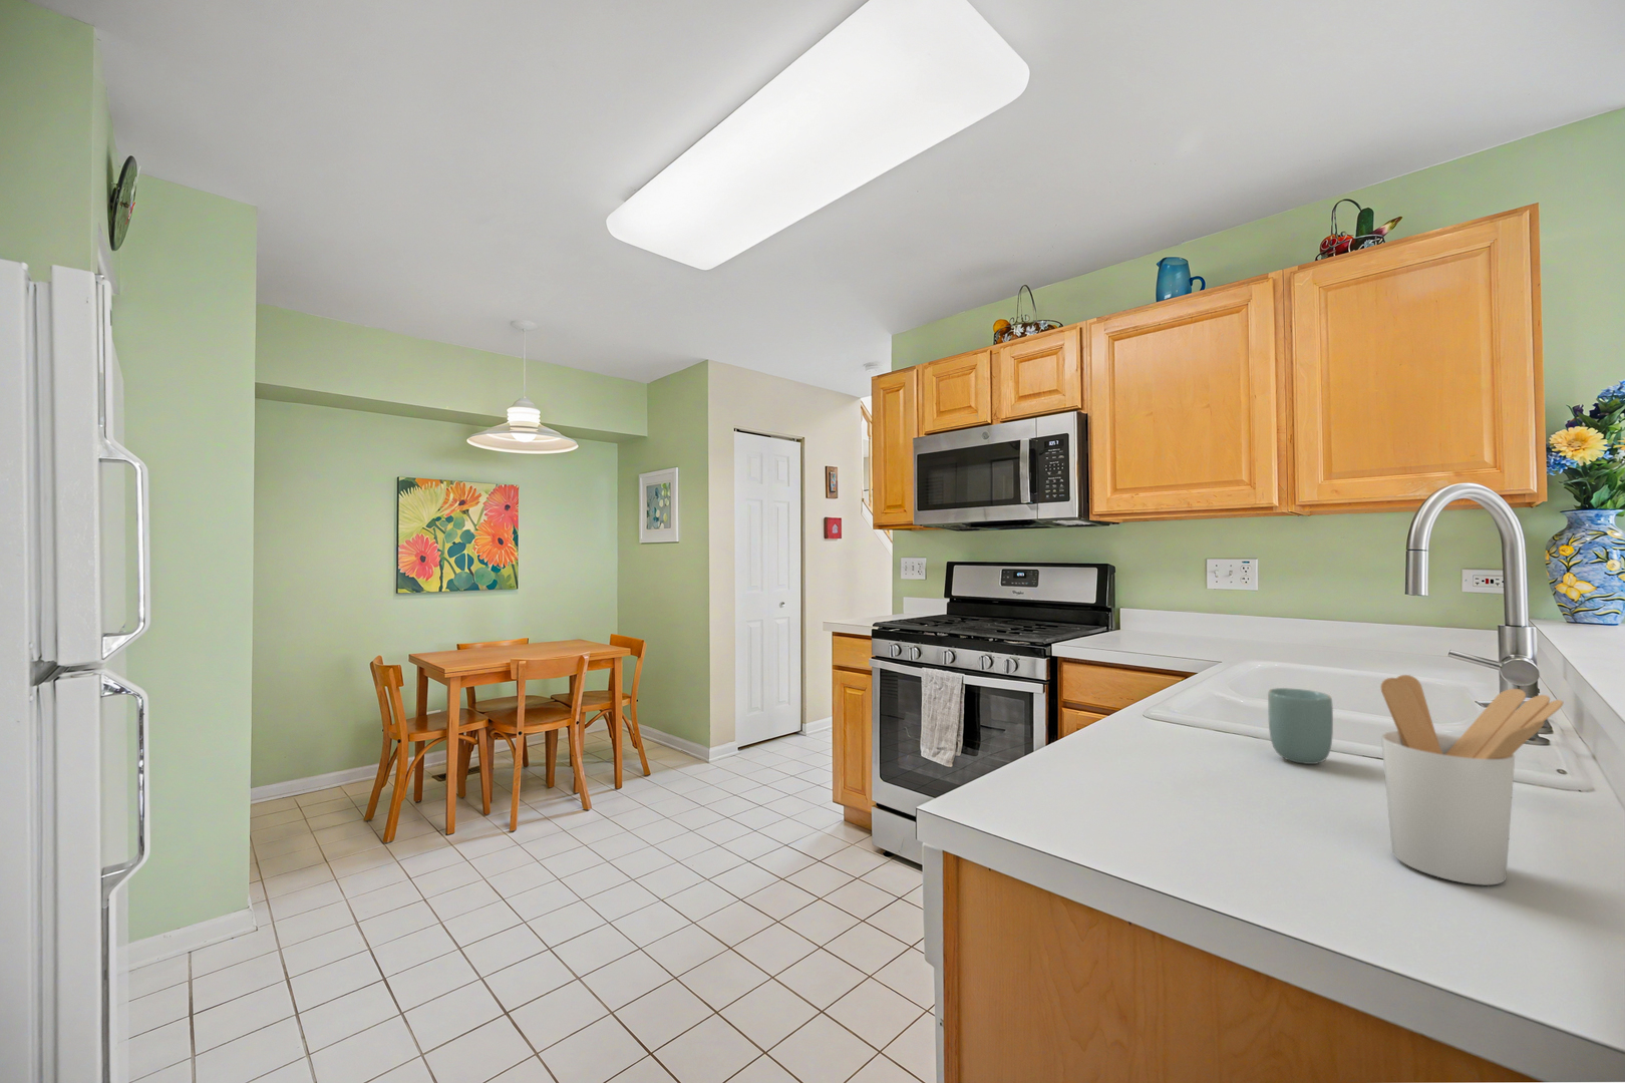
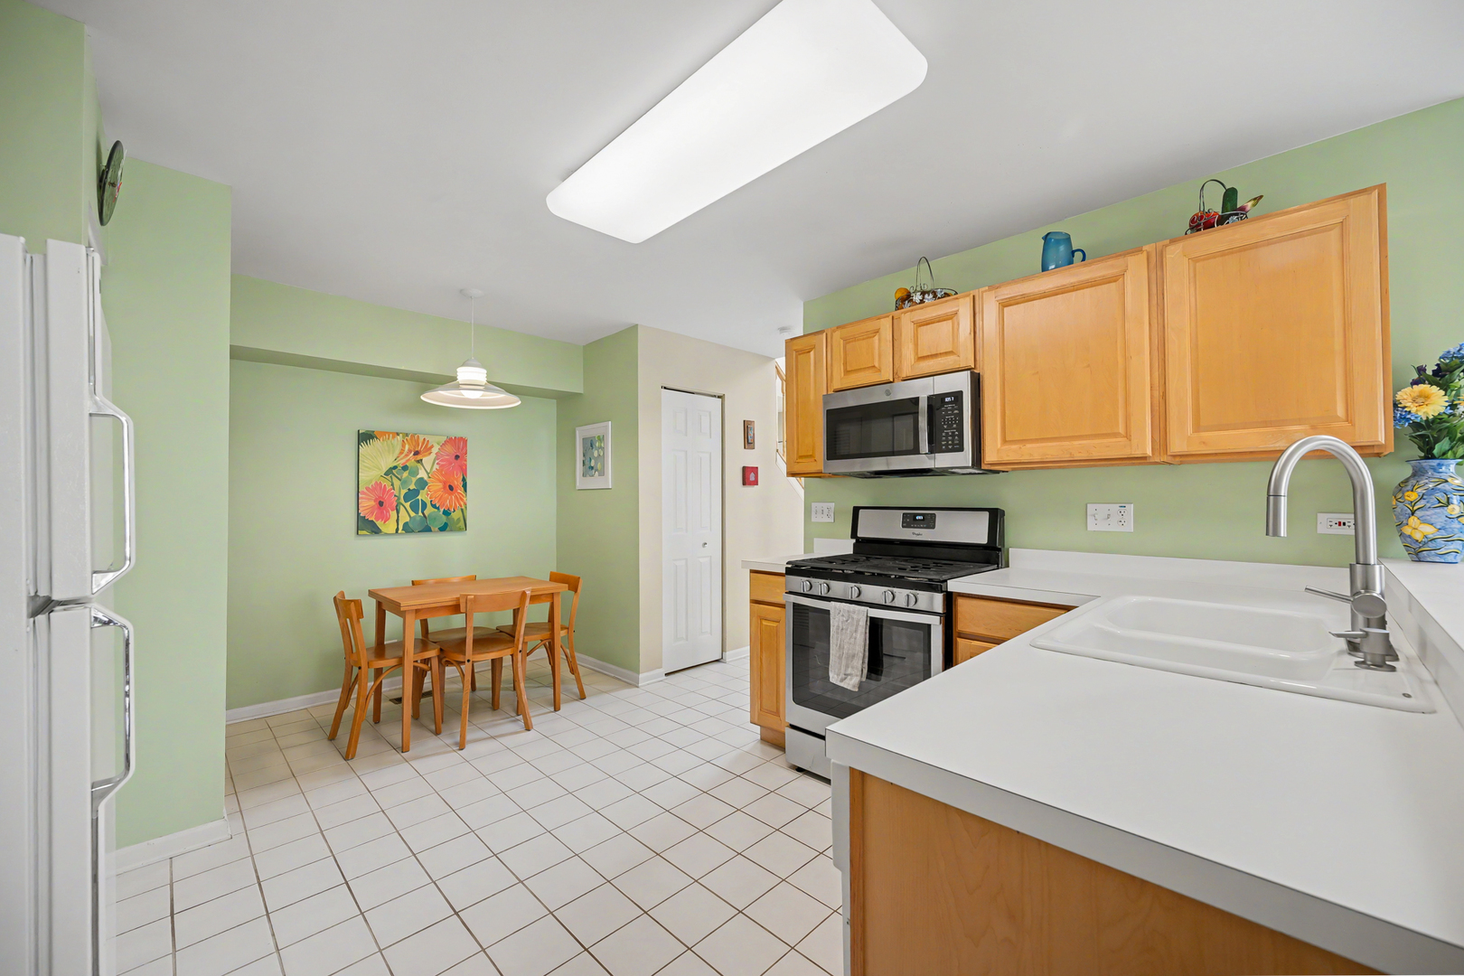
- cup [1267,687,1334,765]
- utensil holder [1380,674,1563,886]
